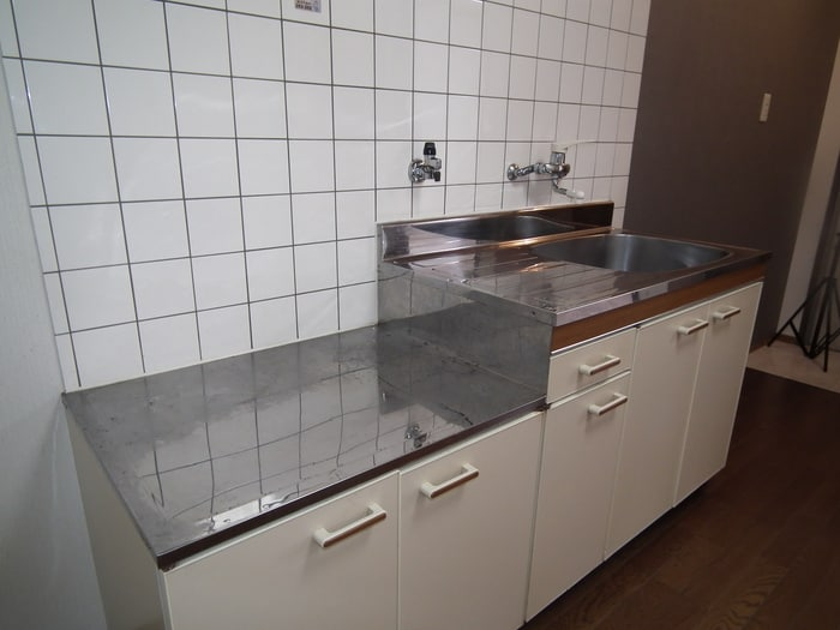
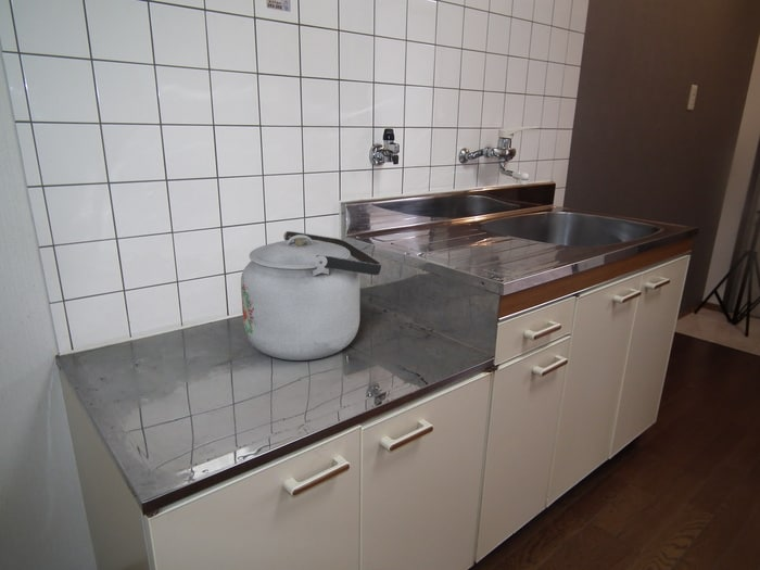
+ kettle [240,230,382,362]
